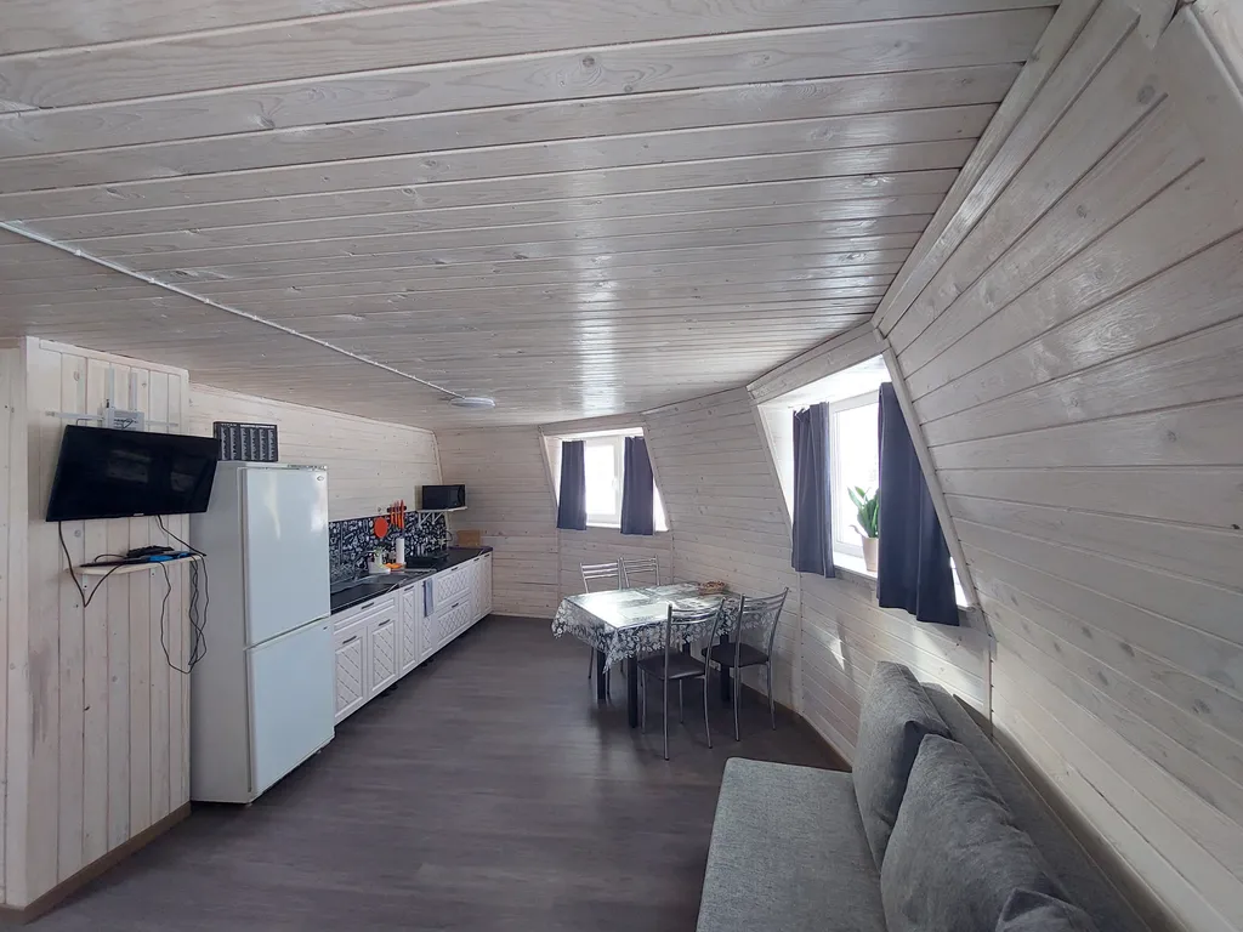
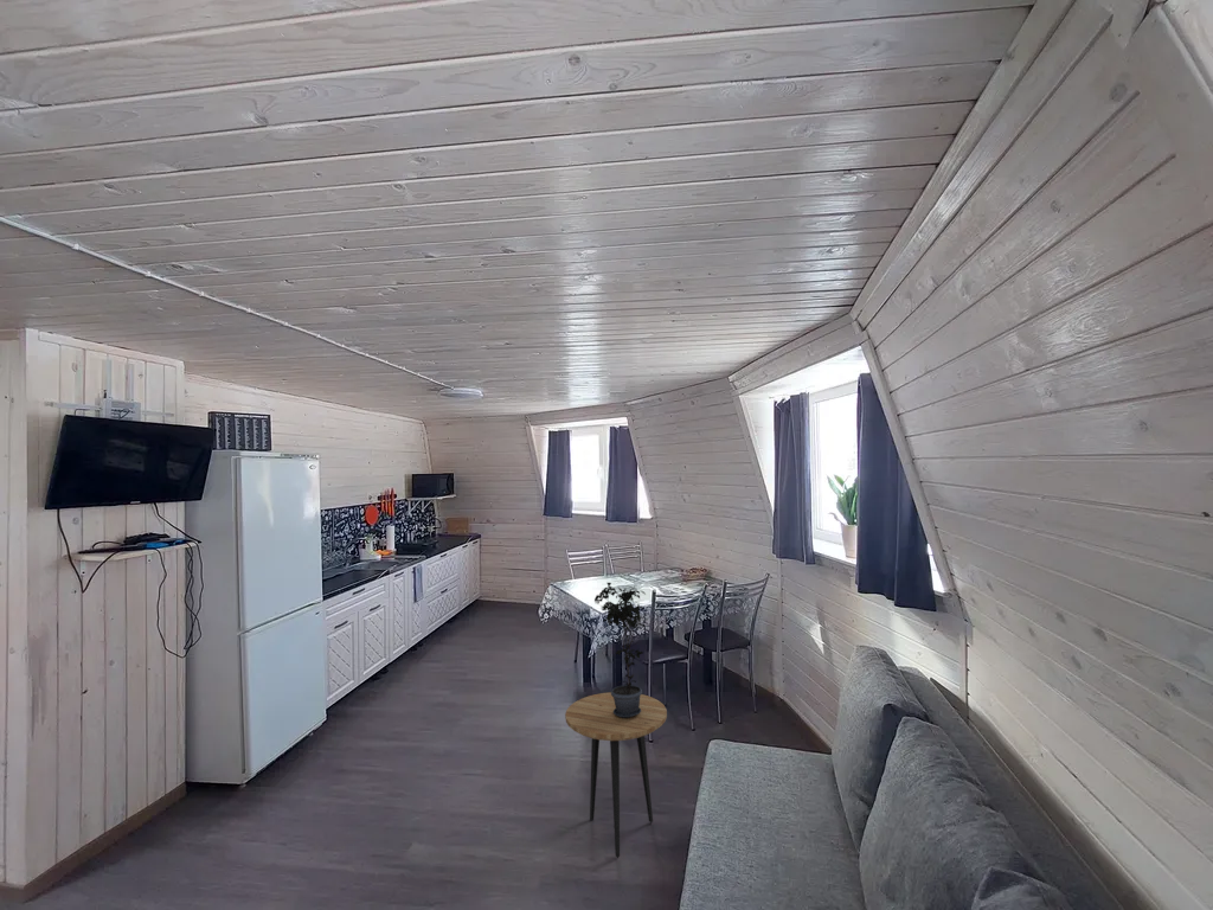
+ side table [564,691,668,859]
+ potted plant [593,582,649,718]
